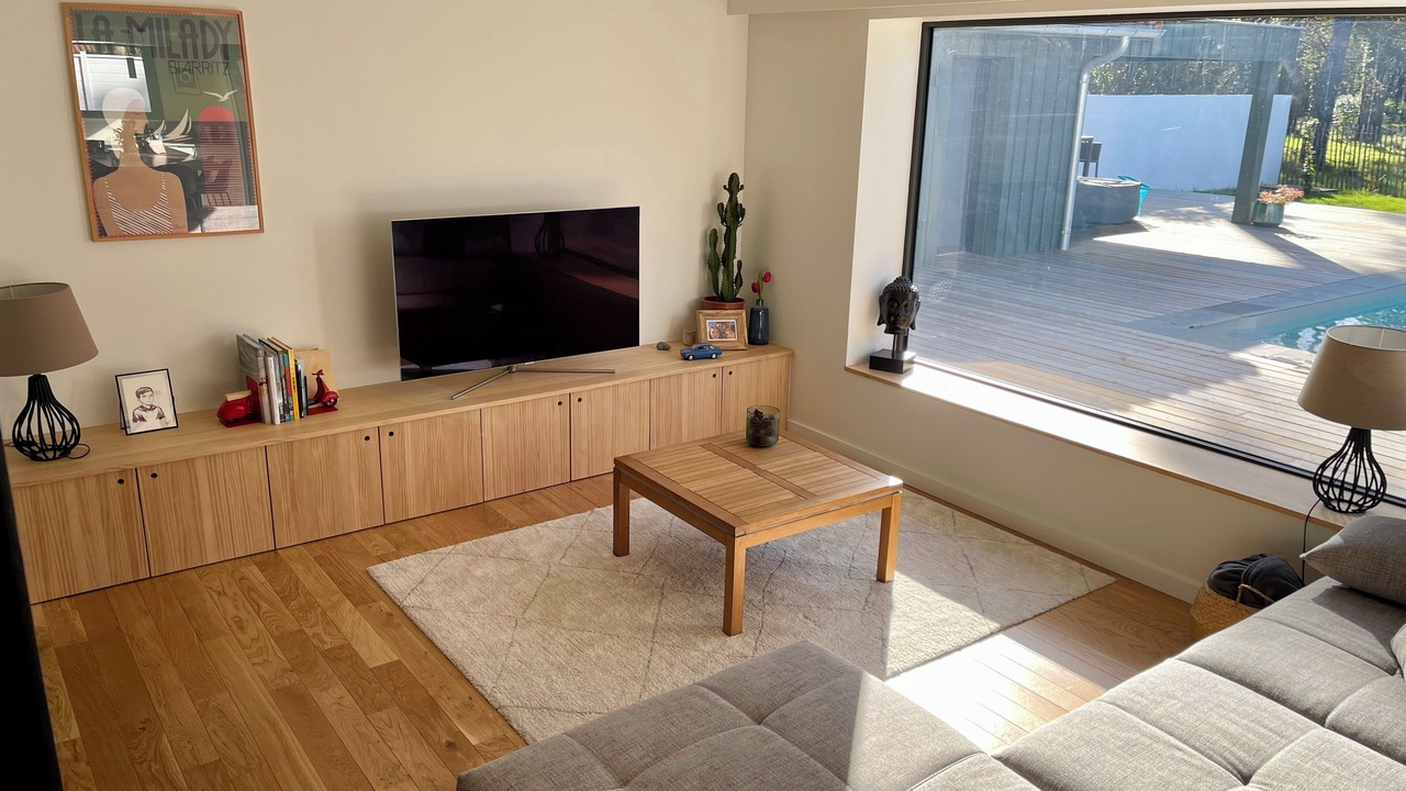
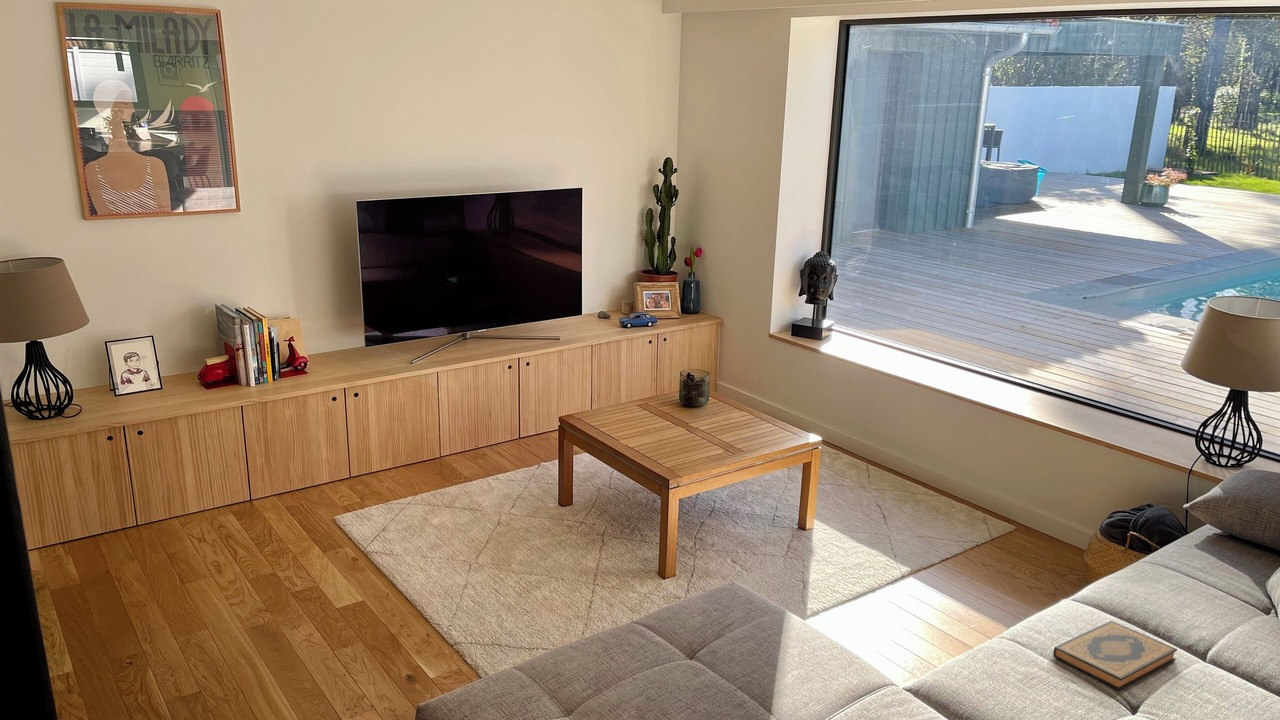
+ hardback book [1052,620,1178,691]
